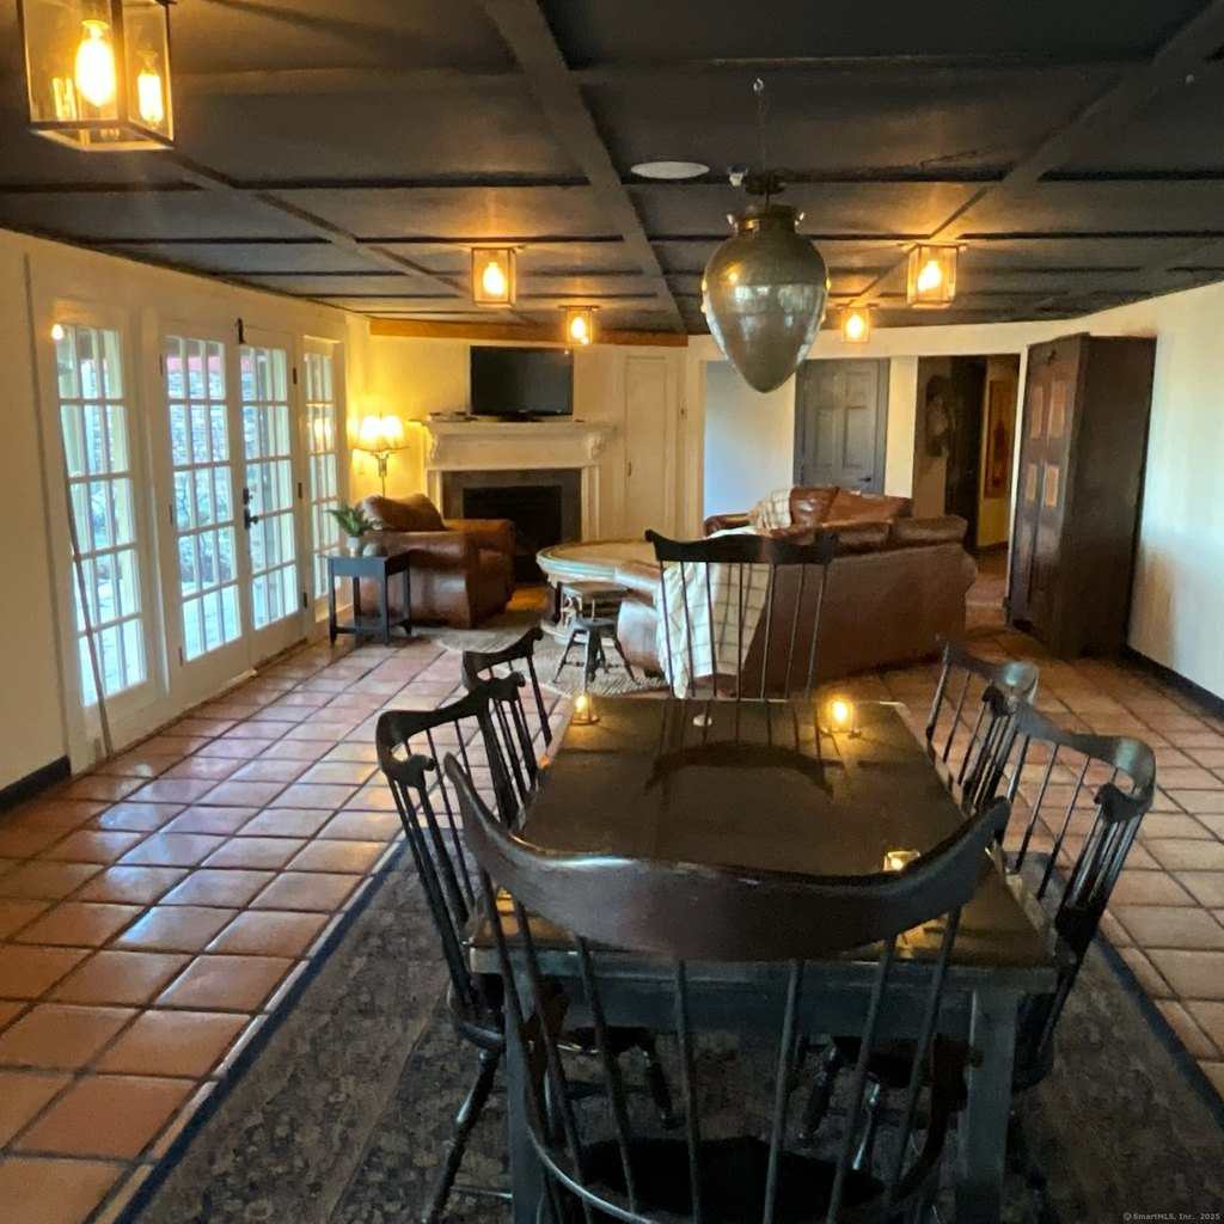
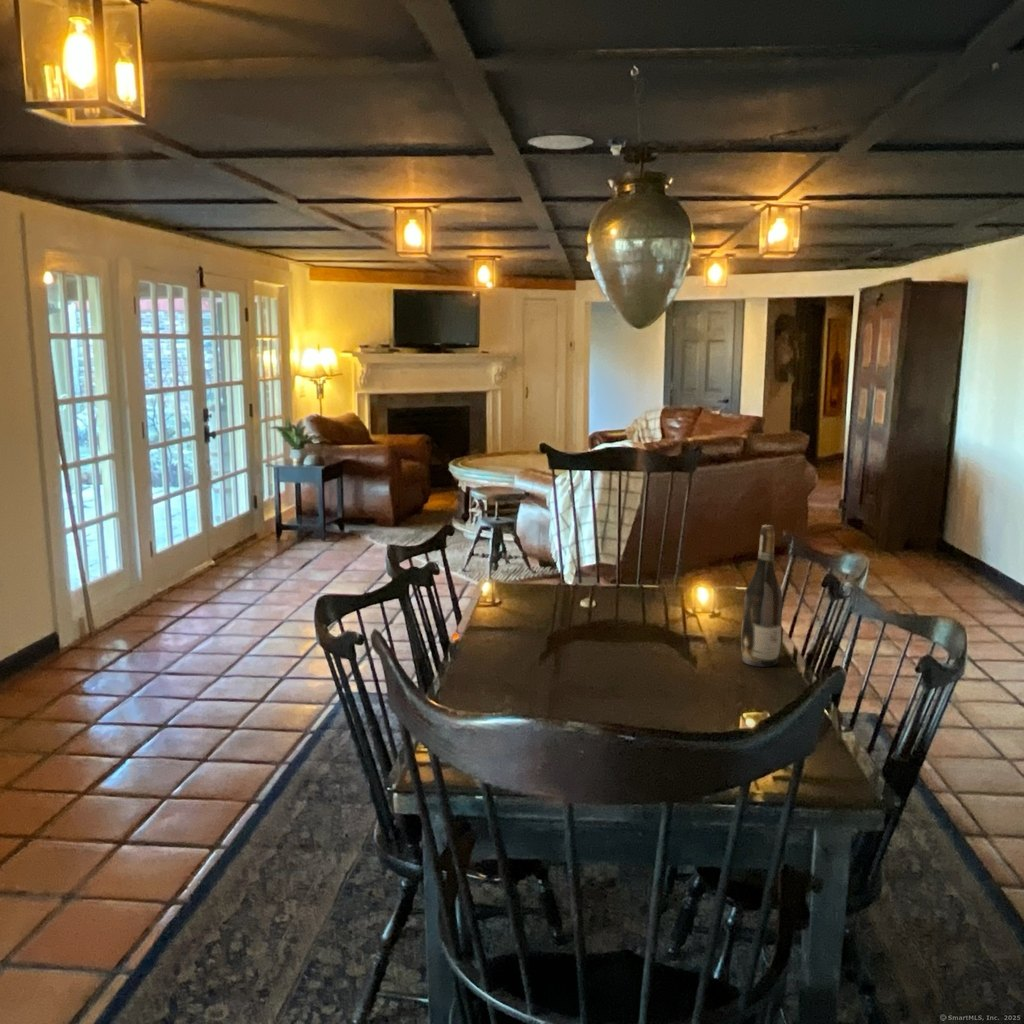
+ wine bottle [740,524,783,668]
